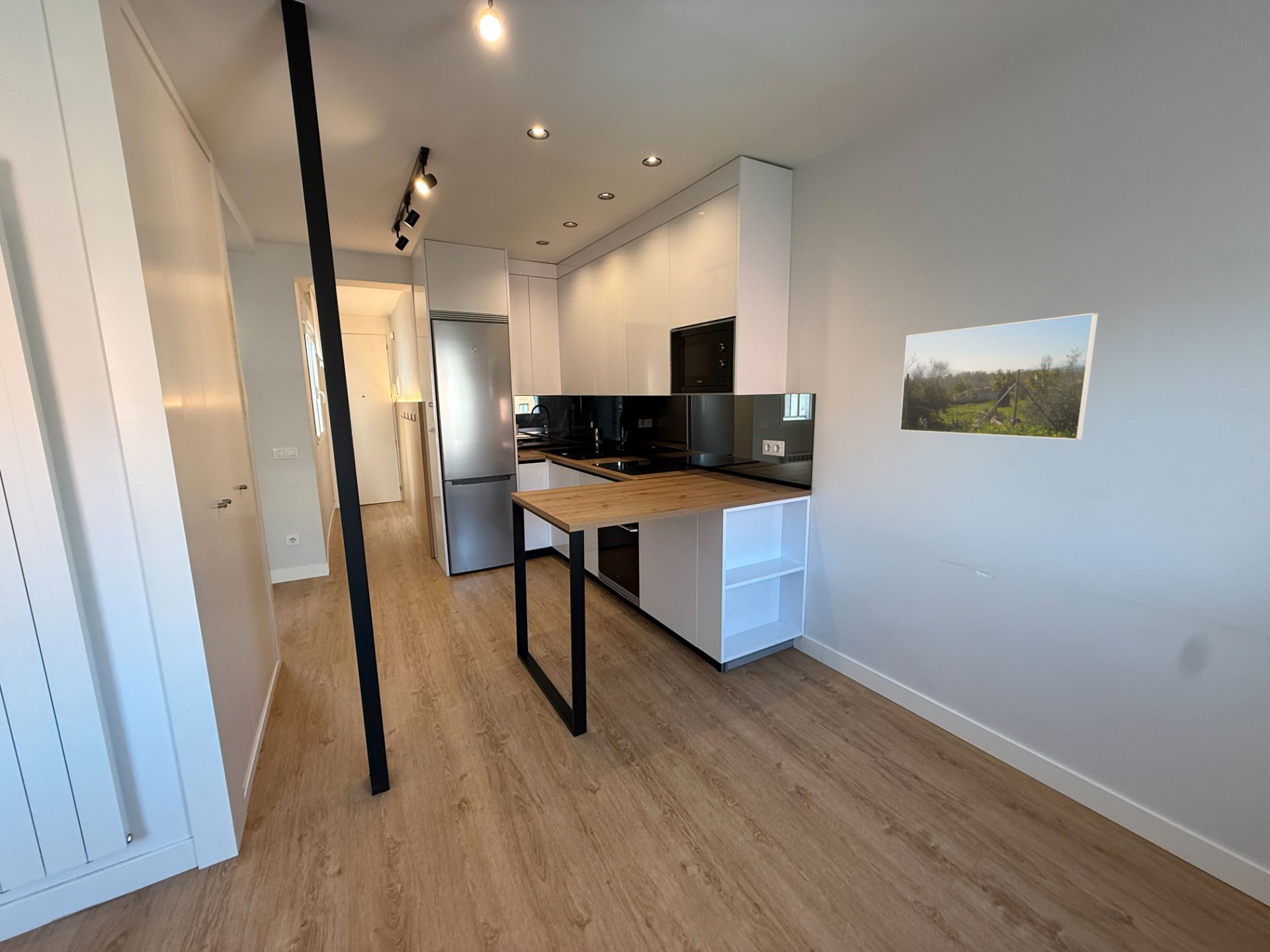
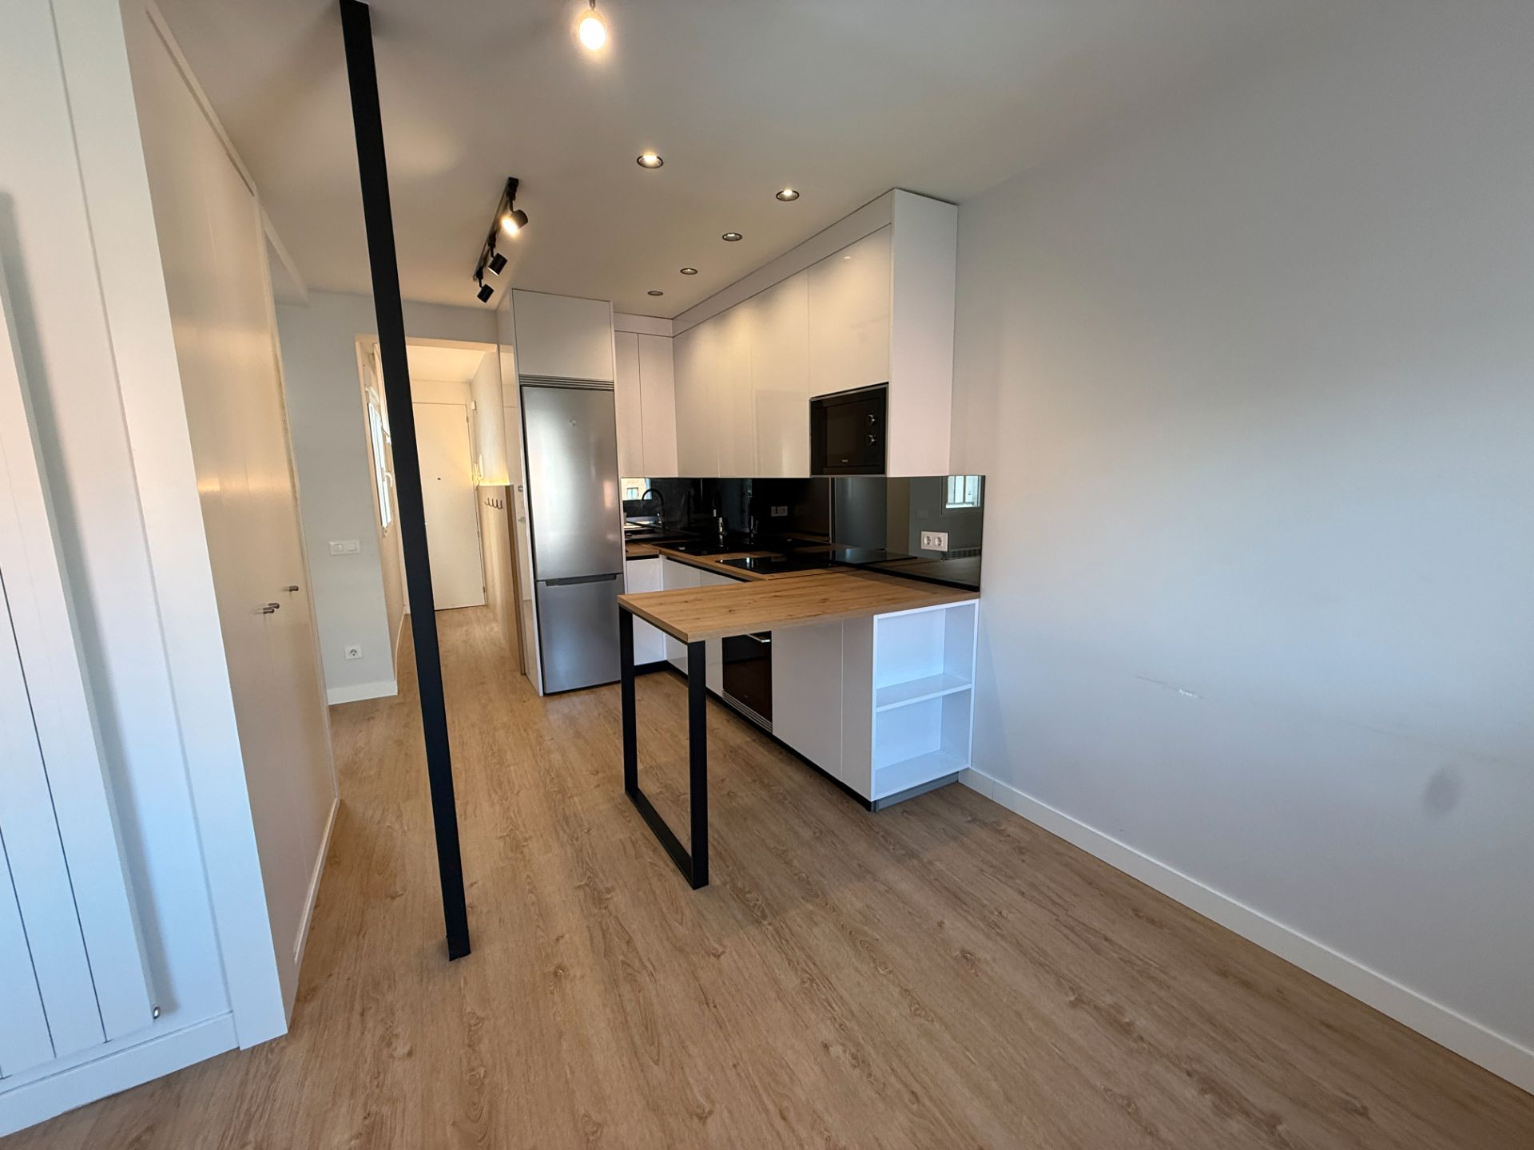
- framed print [899,312,1099,440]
